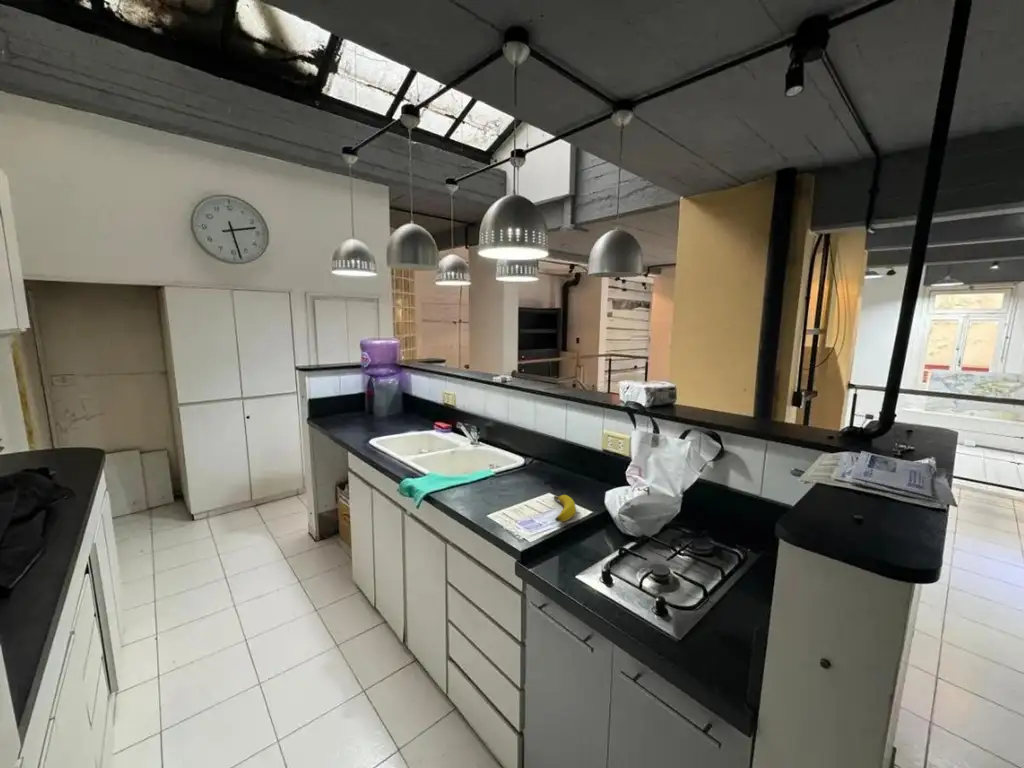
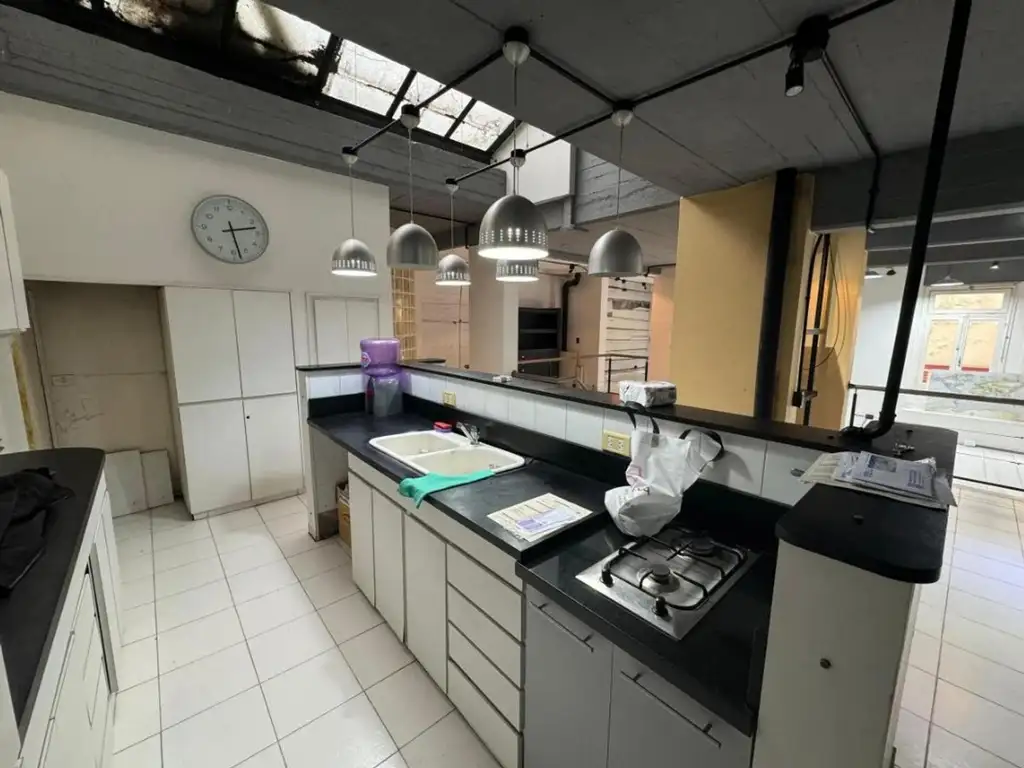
- banana [553,494,577,523]
